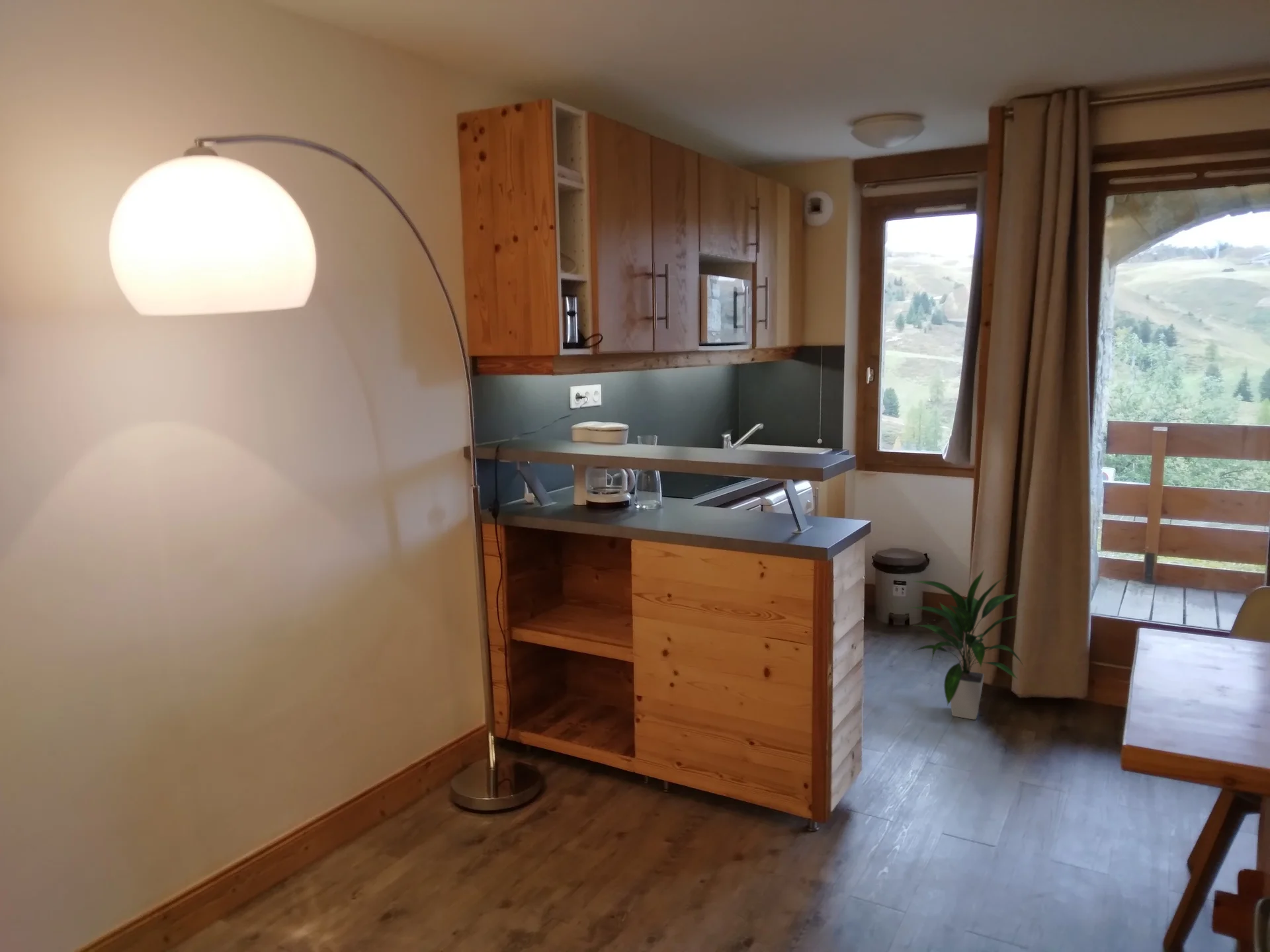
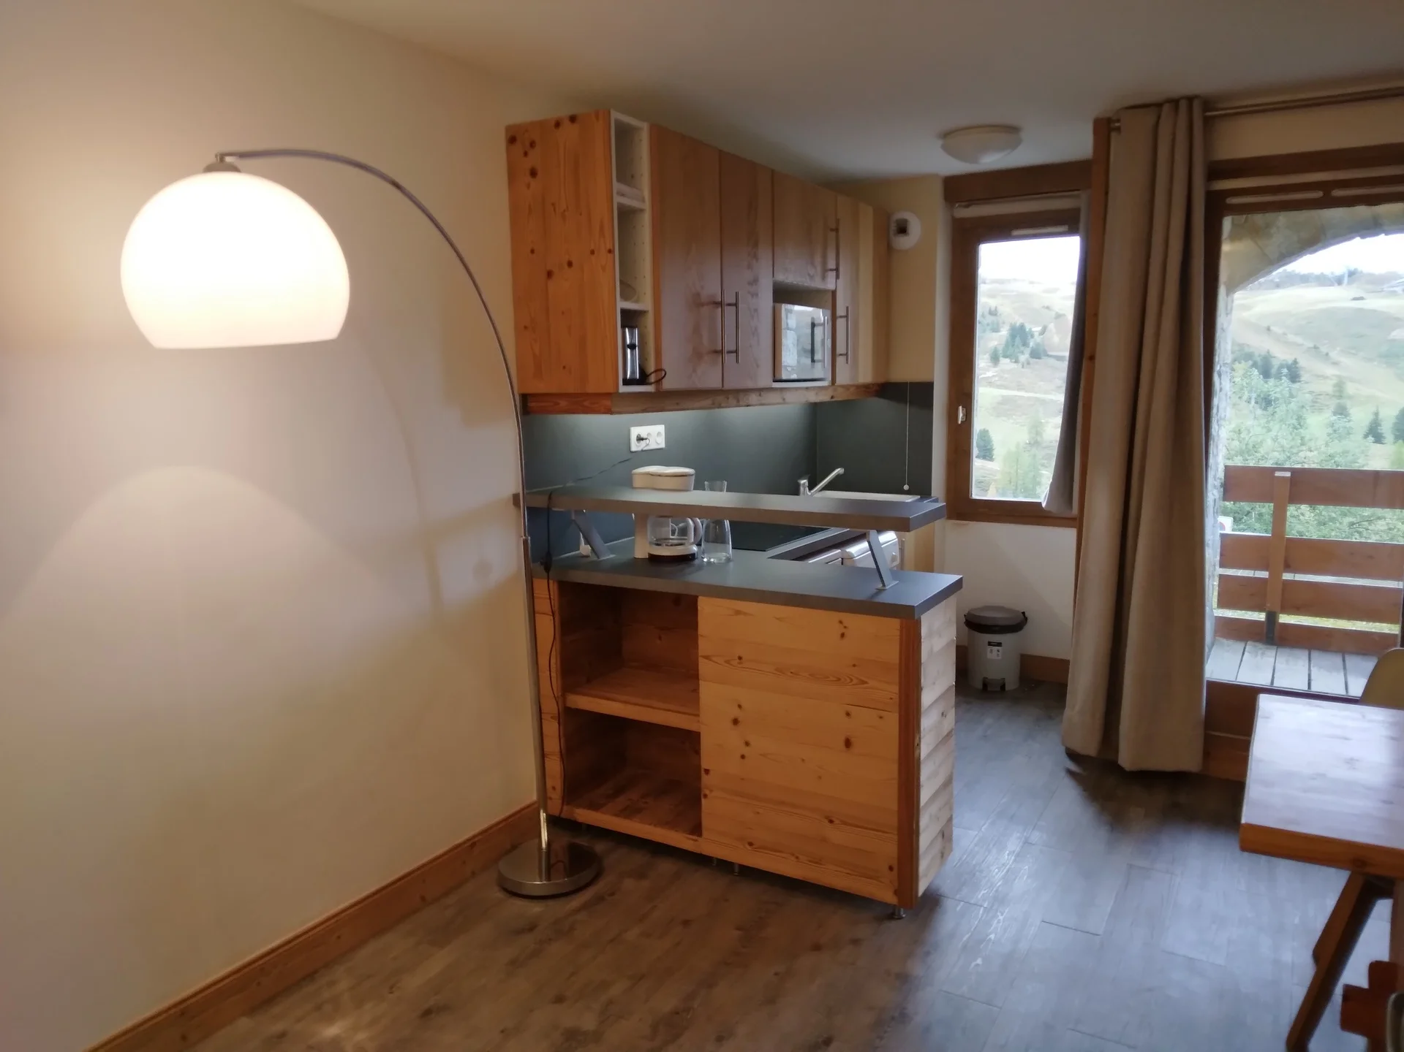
- indoor plant [908,569,1026,721]
